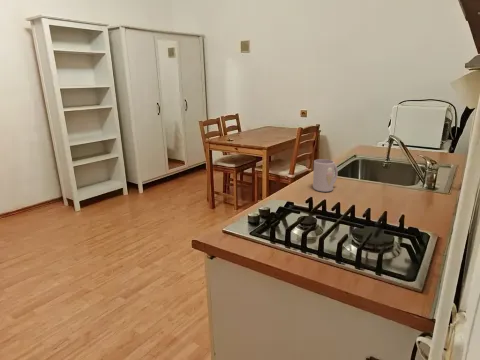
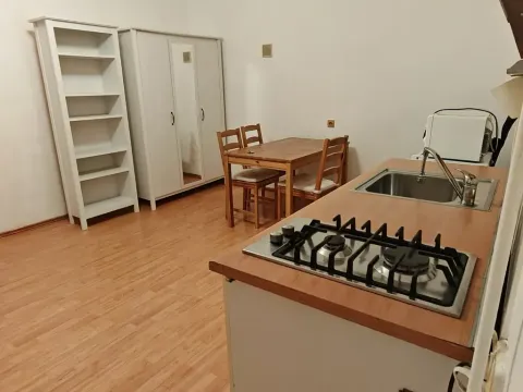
- mug [312,158,339,193]
